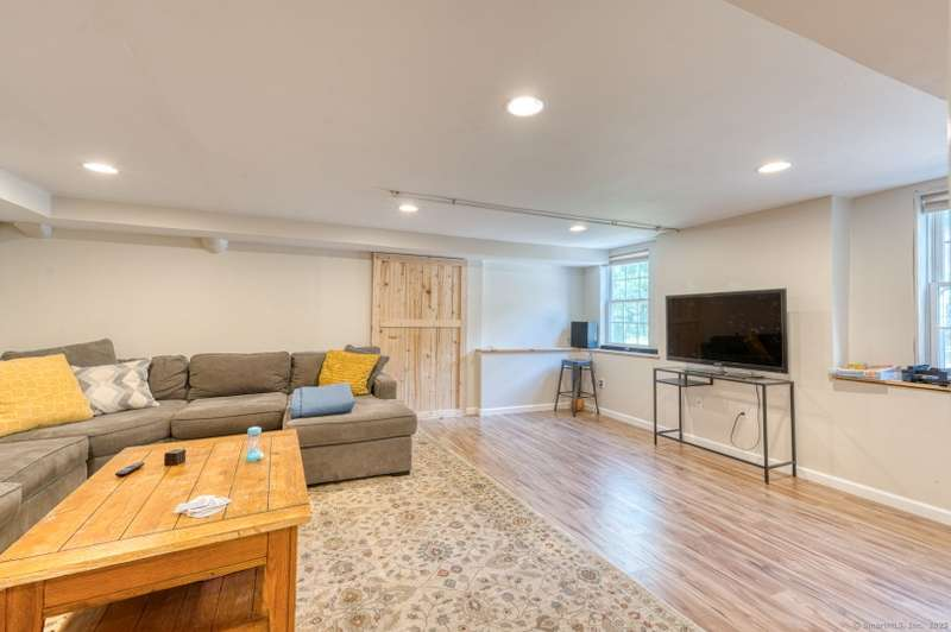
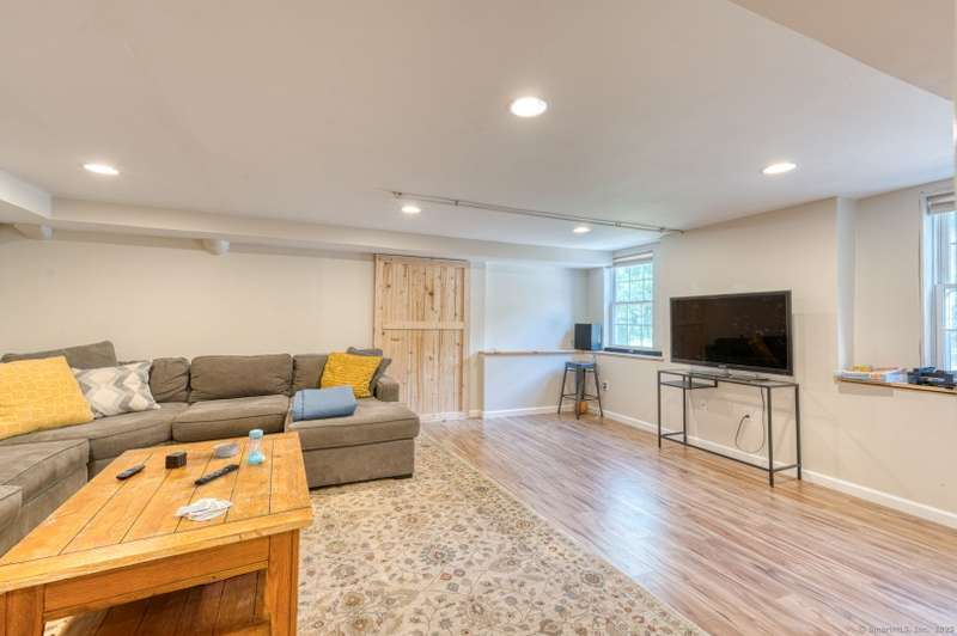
+ remote control [193,463,242,485]
+ legume [212,438,242,459]
